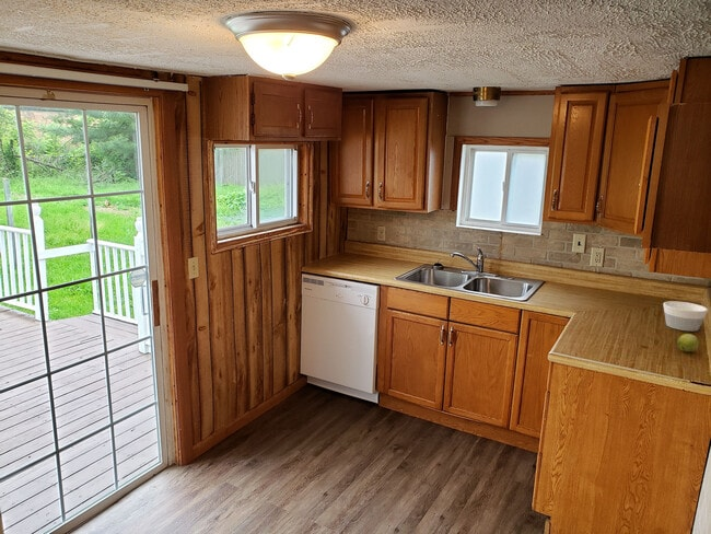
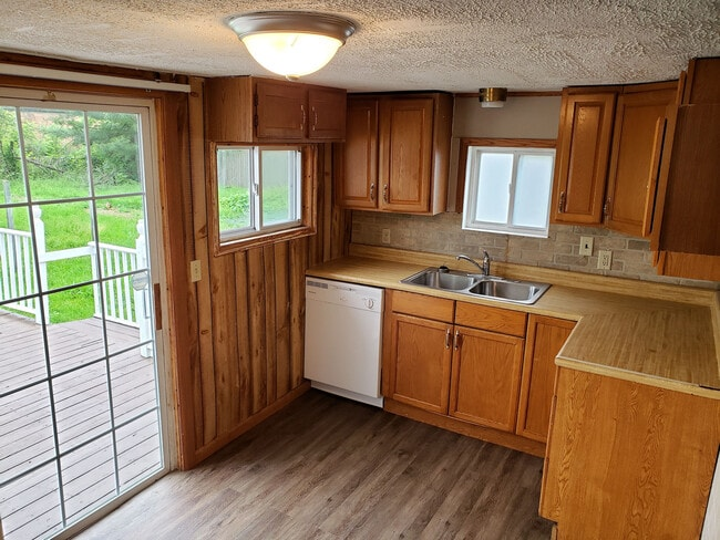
- bowl [663,300,709,333]
- apple [676,333,700,352]
